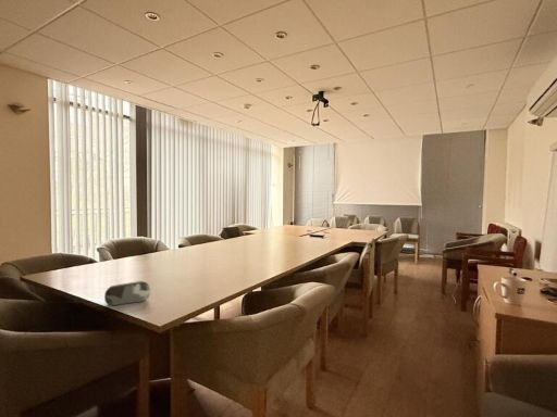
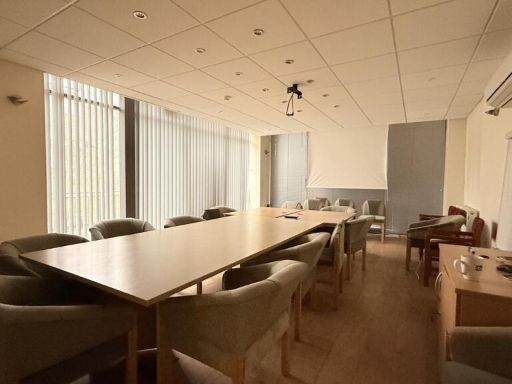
- speaker [103,280,151,306]
